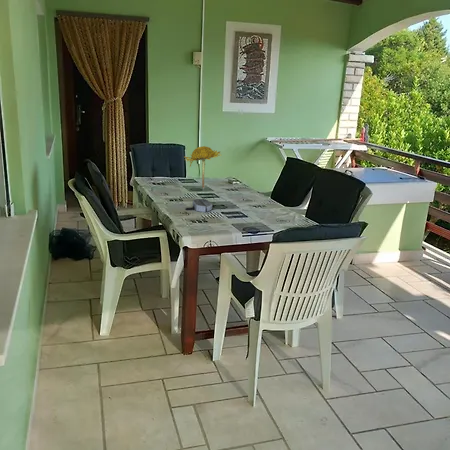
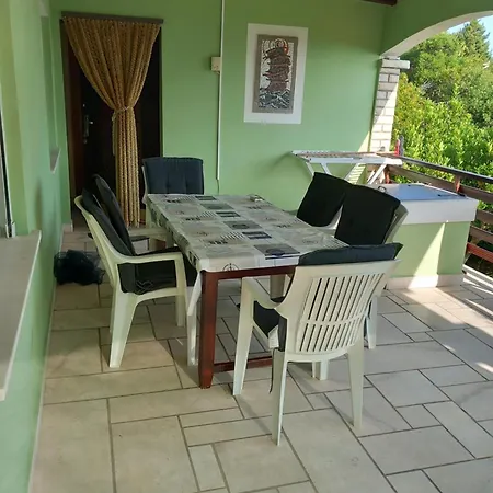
- potted flower [184,145,221,213]
